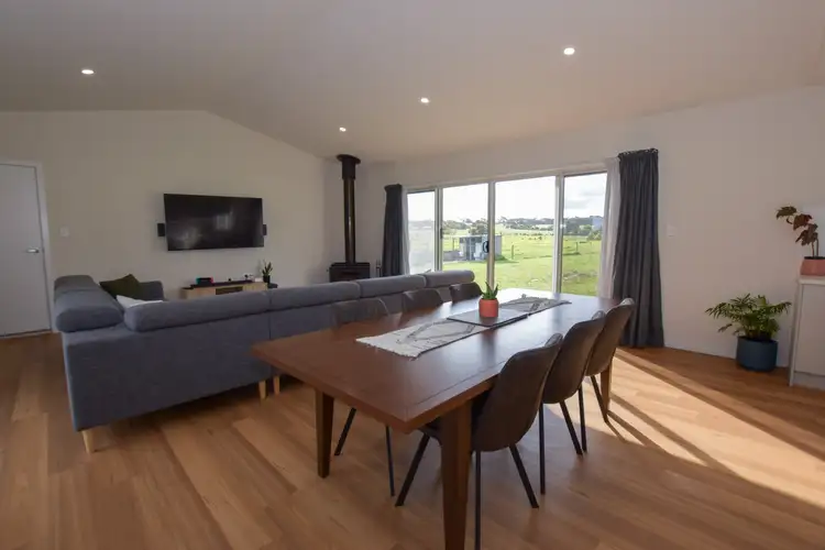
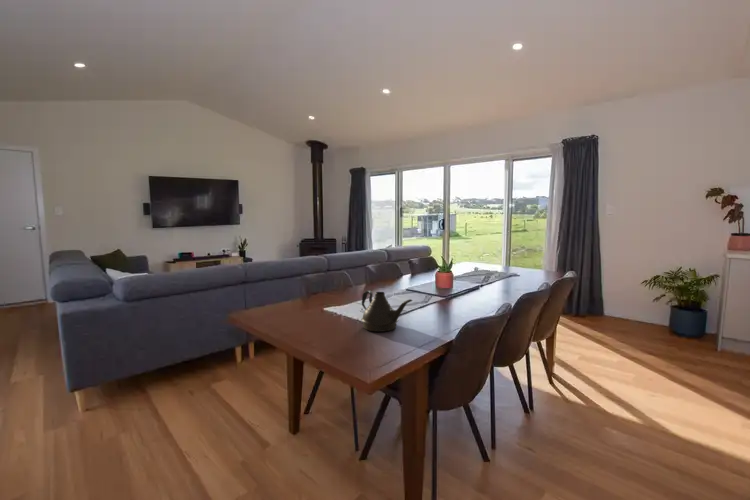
+ teapot [361,289,413,333]
